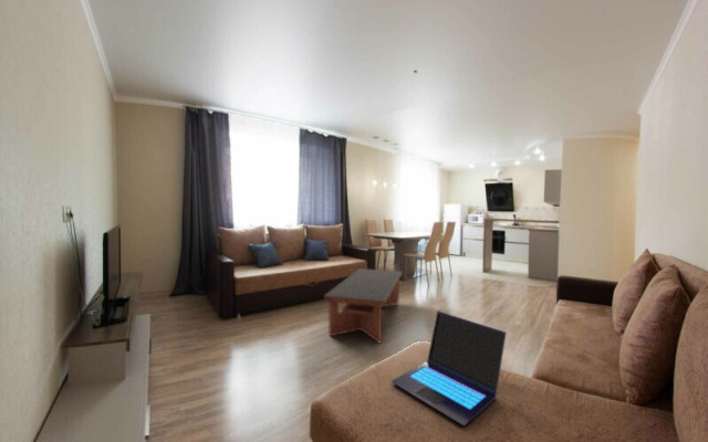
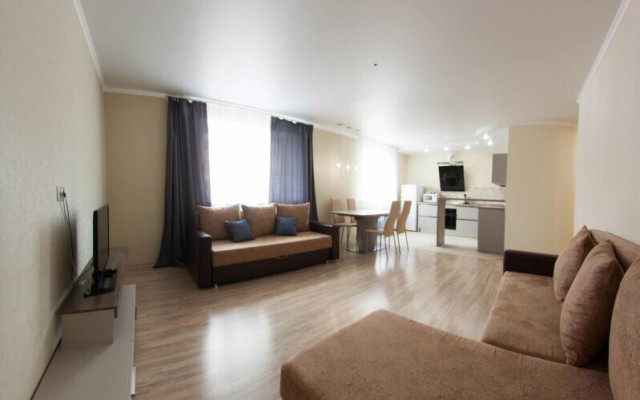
- laptop [391,311,508,427]
- coffee table [323,267,403,345]
